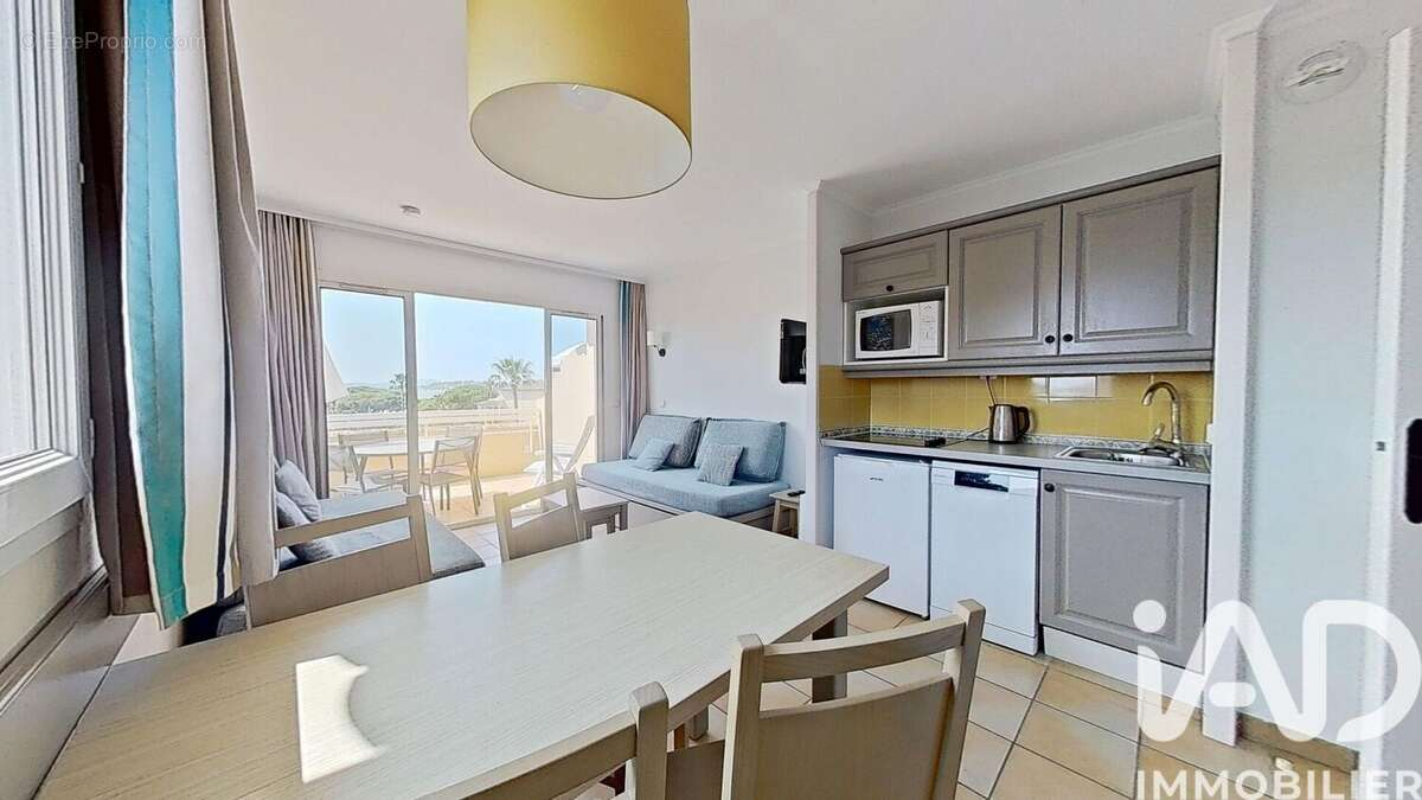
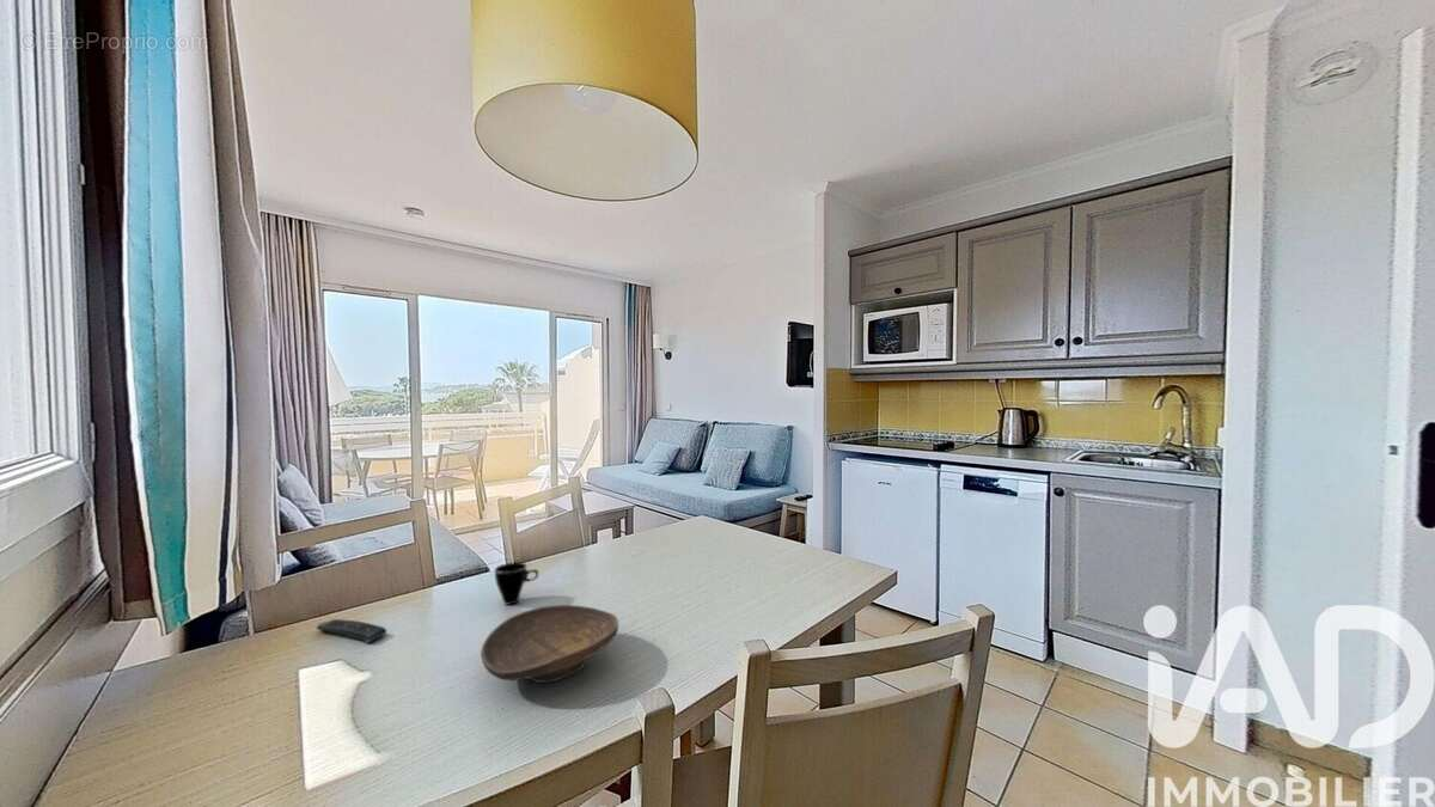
+ decorative bowl [480,604,619,684]
+ cup [494,562,539,606]
+ remote control [315,618,387,644]
